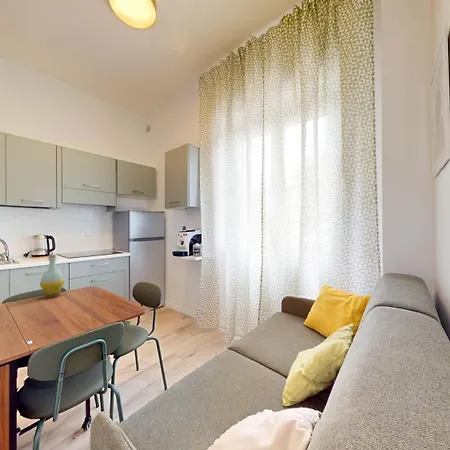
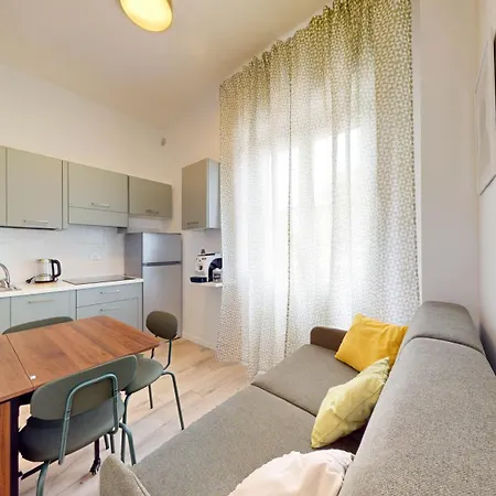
- bottle [39,254,66,299]
